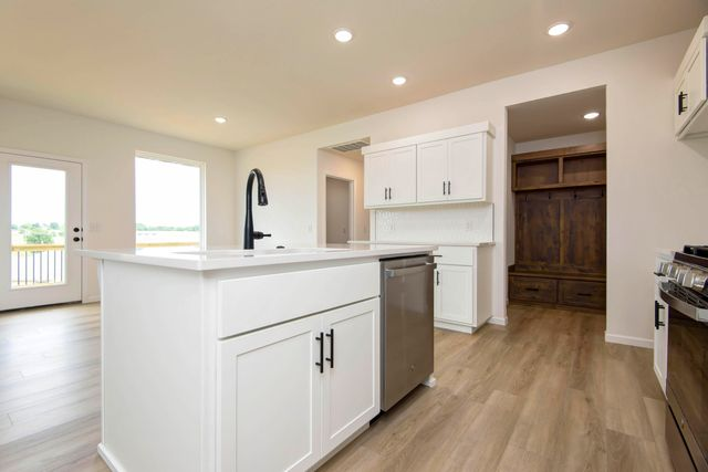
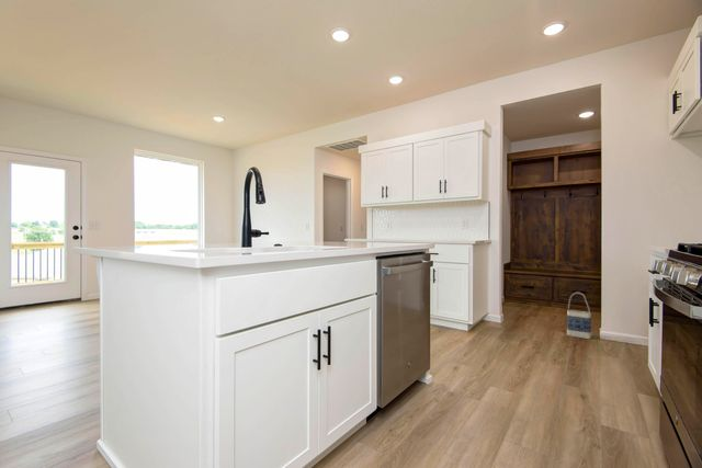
+ bag [566,292,592,340]
